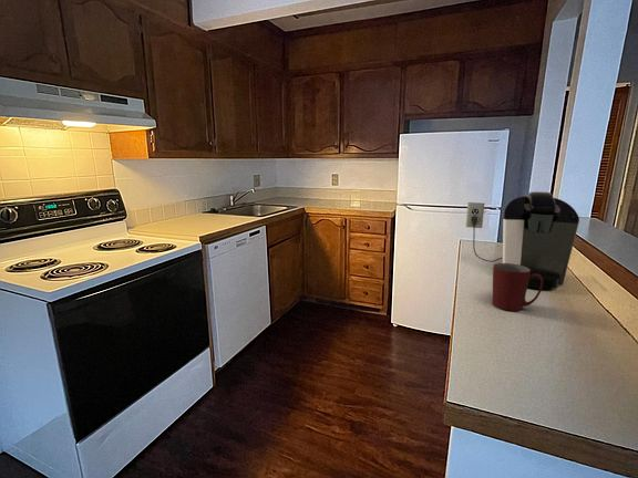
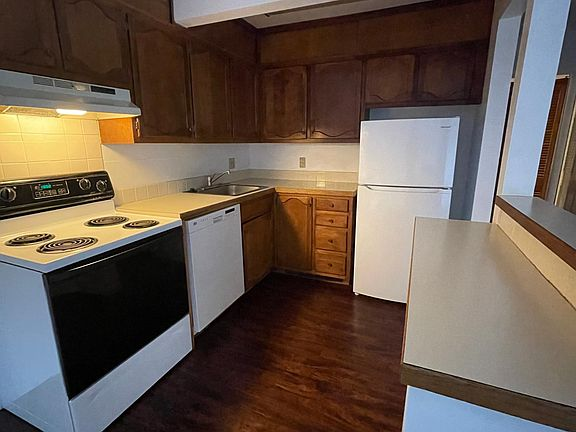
- mug [492,262,543,312]
- coffee maker [465,190,580,290]
